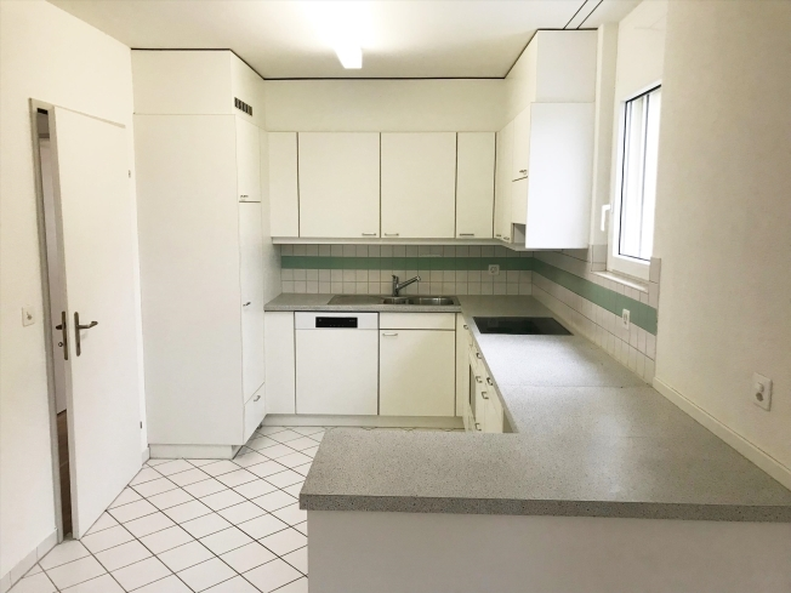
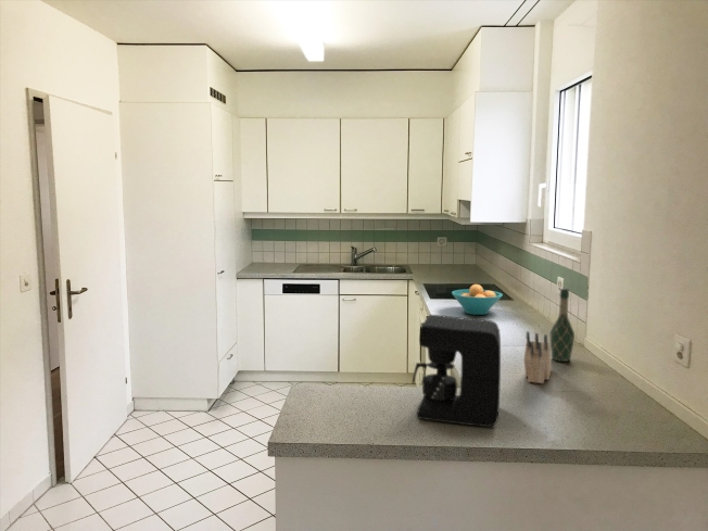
+ knife block [523,330,553,384]
+ wine bottle [549,288,576,363]
+ coffee maker [412,314,502,428]
+ fruit bowl [451,283,504,316]
